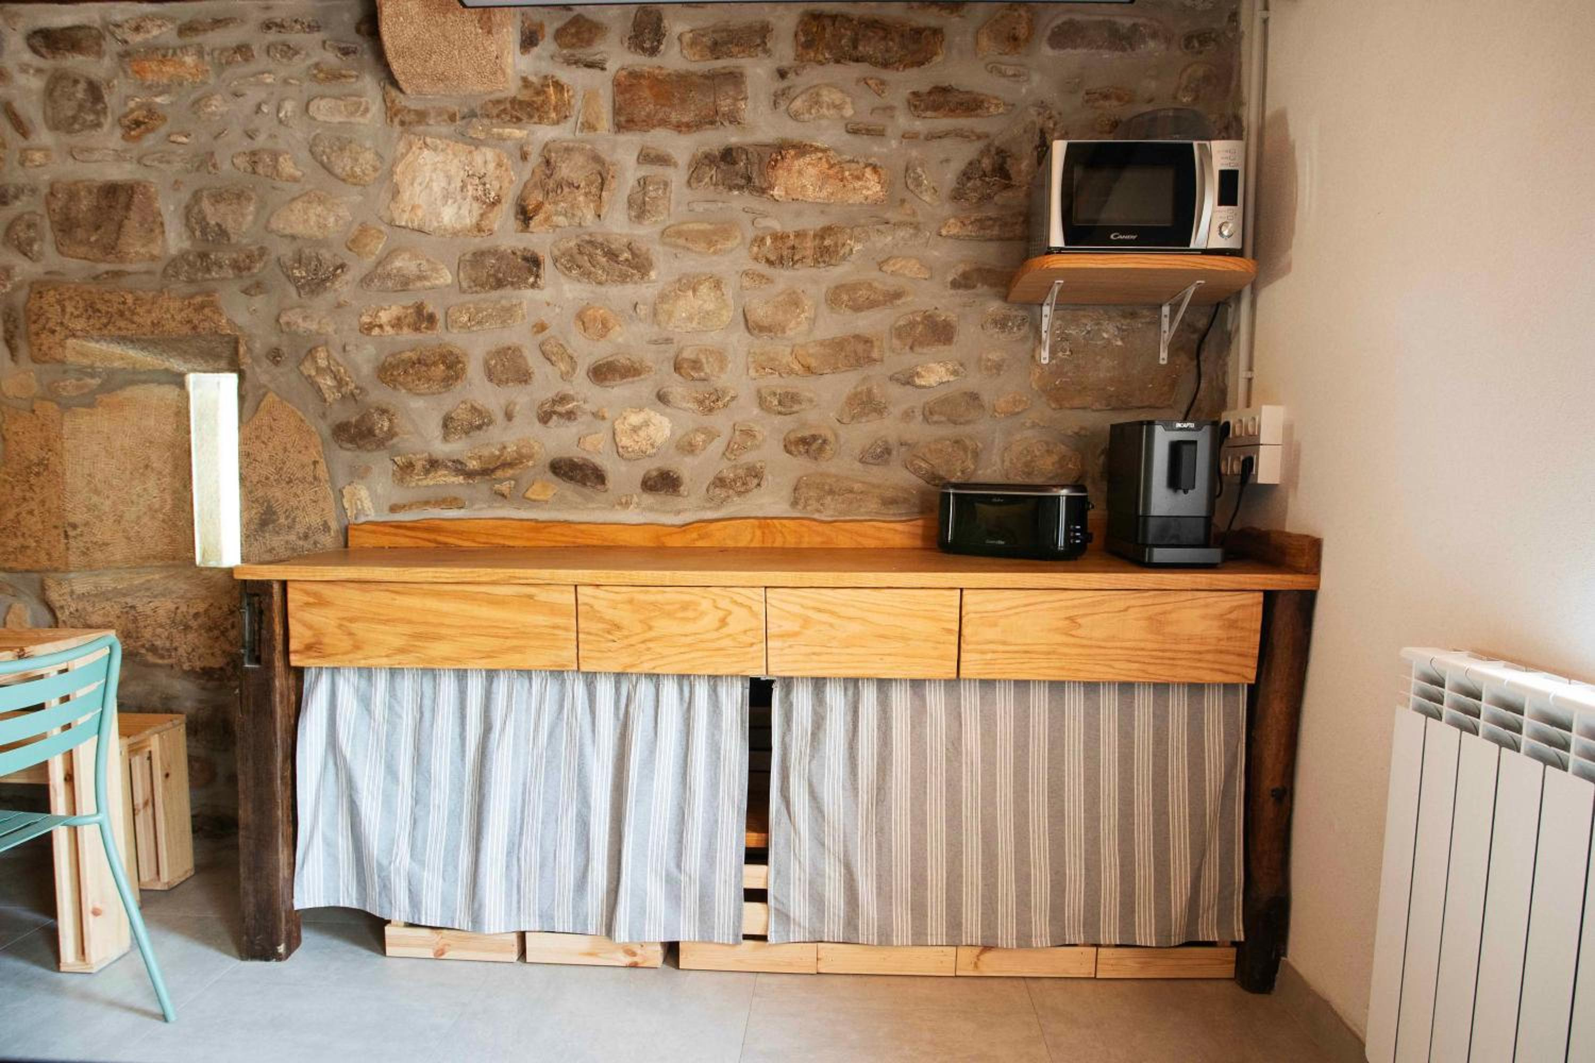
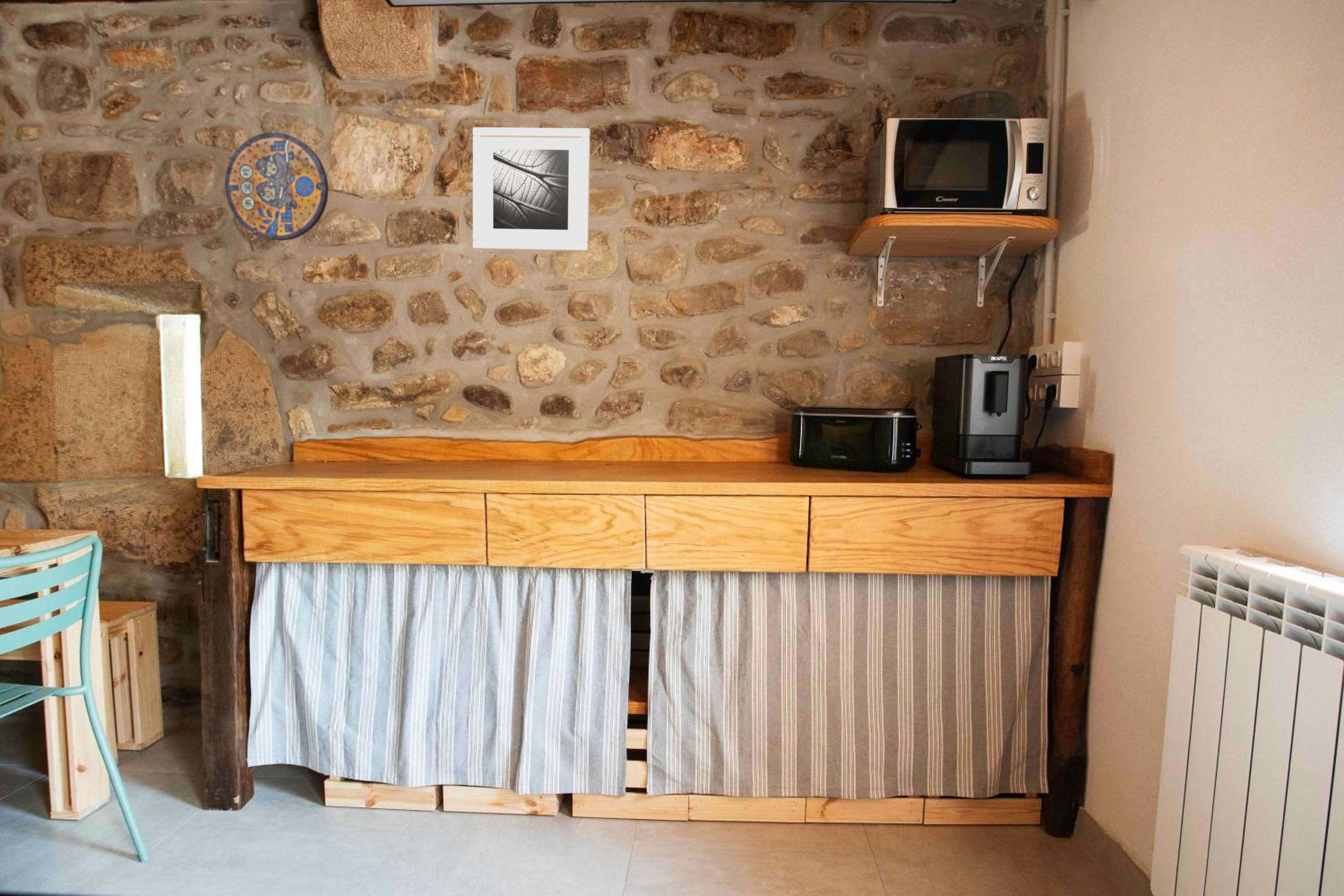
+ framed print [472,127,591,252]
+ manhole cover [224,132,329,241]
